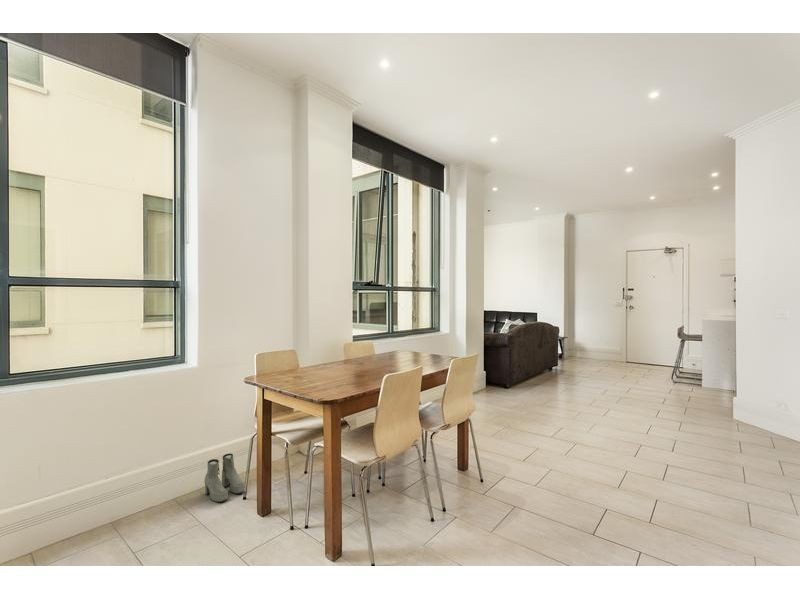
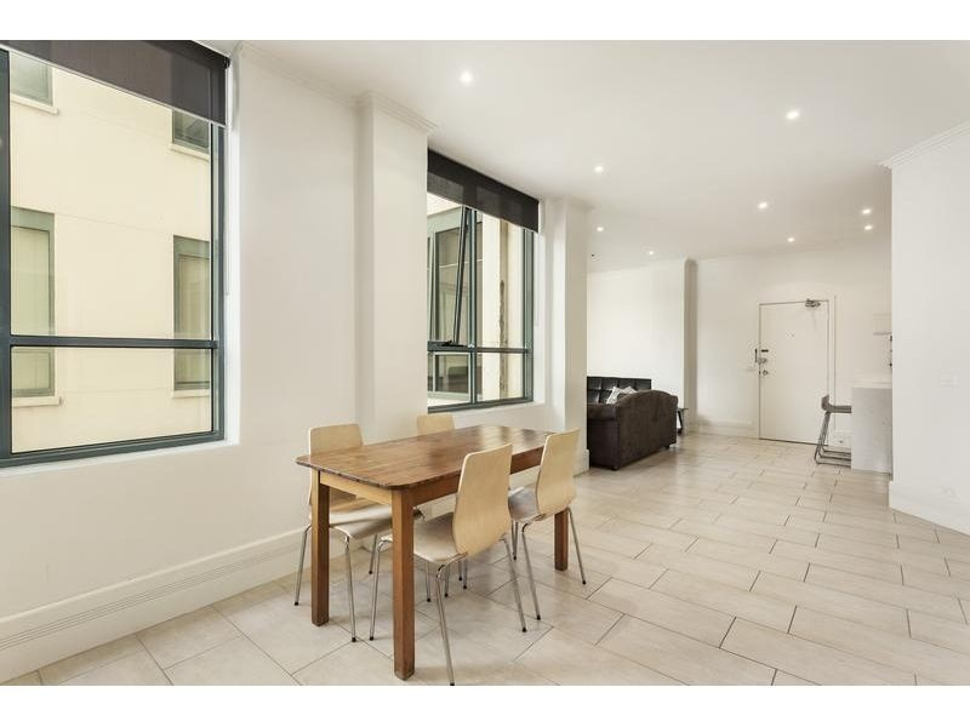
- boots [203,453,246,503]
